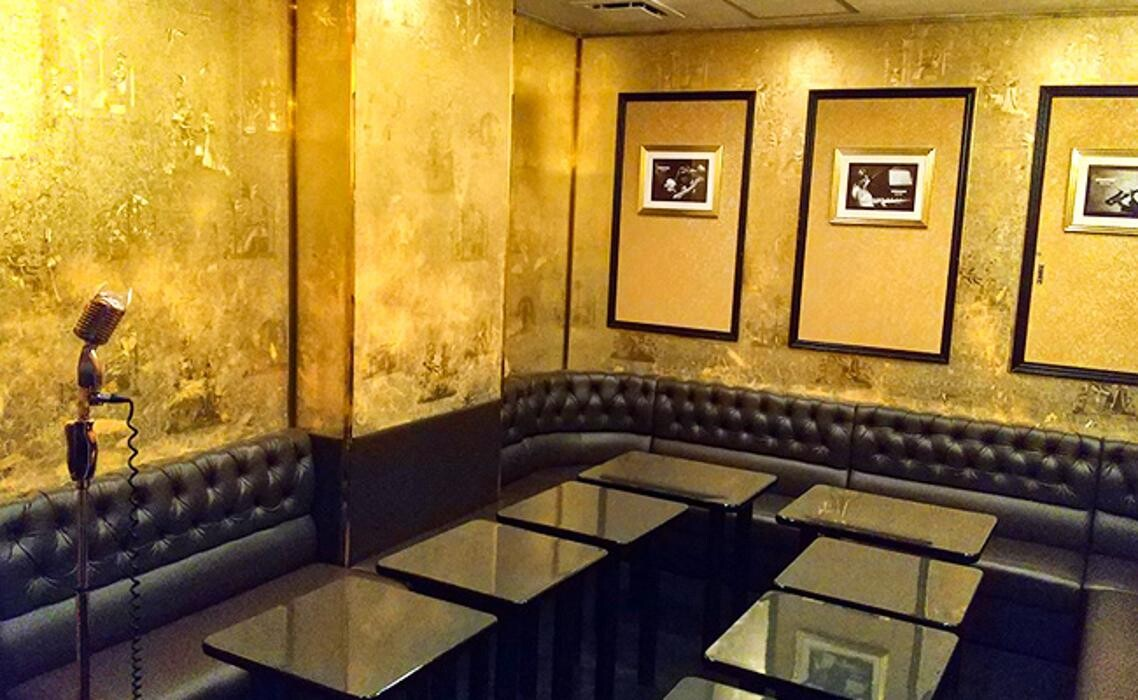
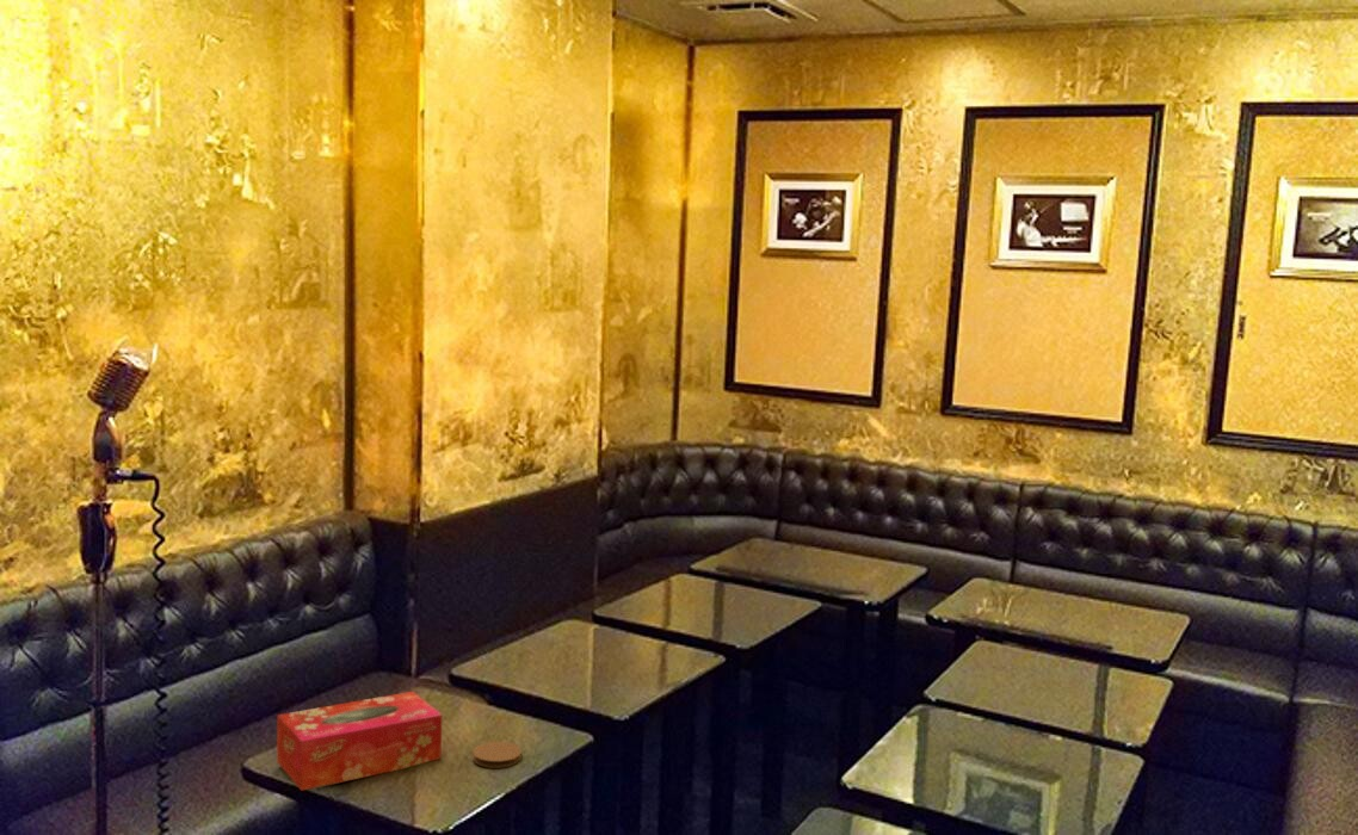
+ coaster [471,741,523,768]
+ tissue box [276,691,443,792]
